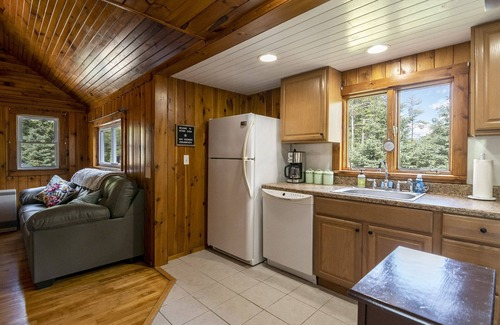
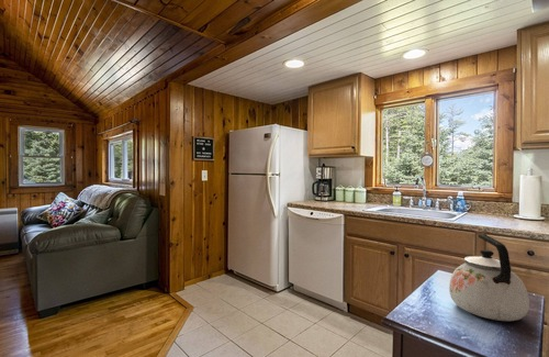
+ kettle [448,234,530,322]
